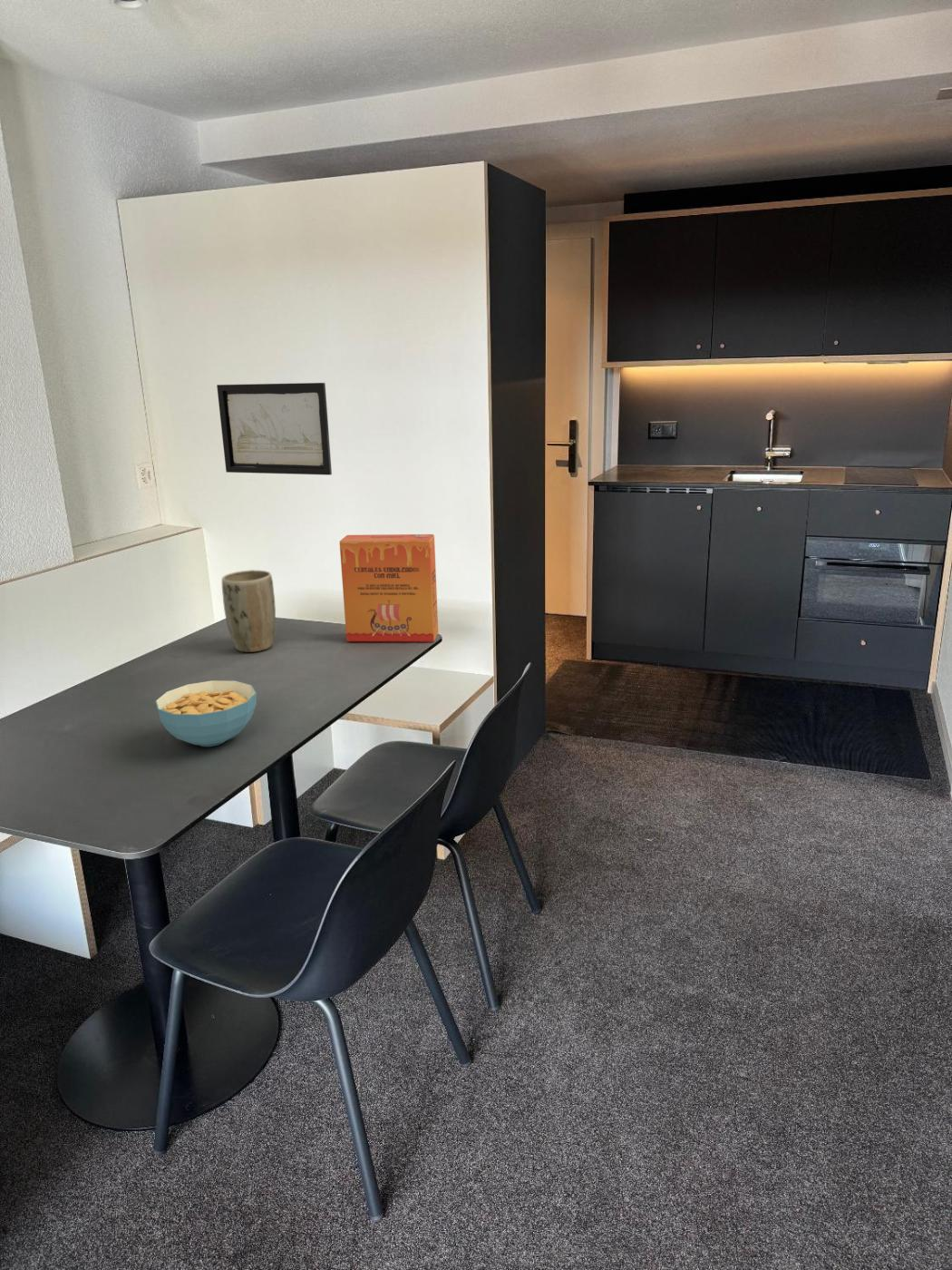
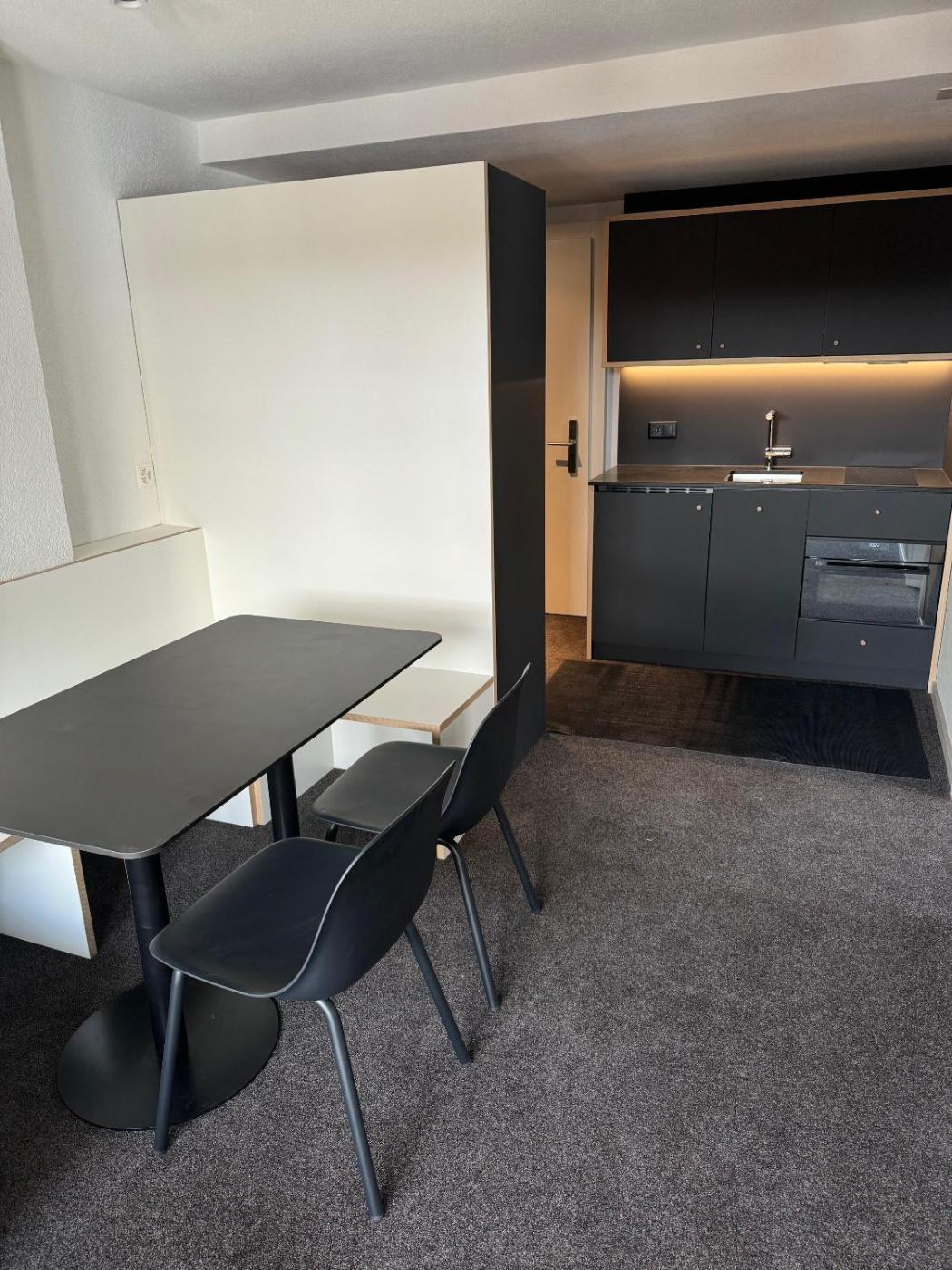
- plant pot [221,569,277,653]
- wall art [216,382,333,476]
- cereal box [338,533,439,642]
- cereal bowl [154,679,257,747]
